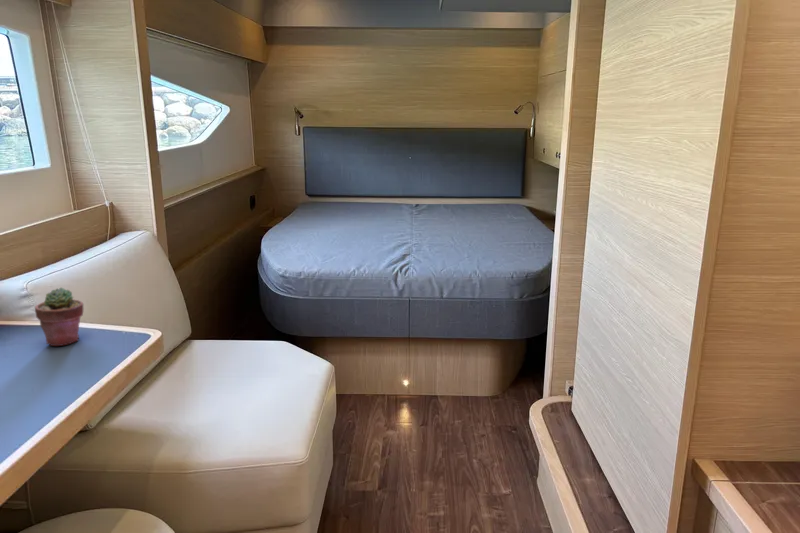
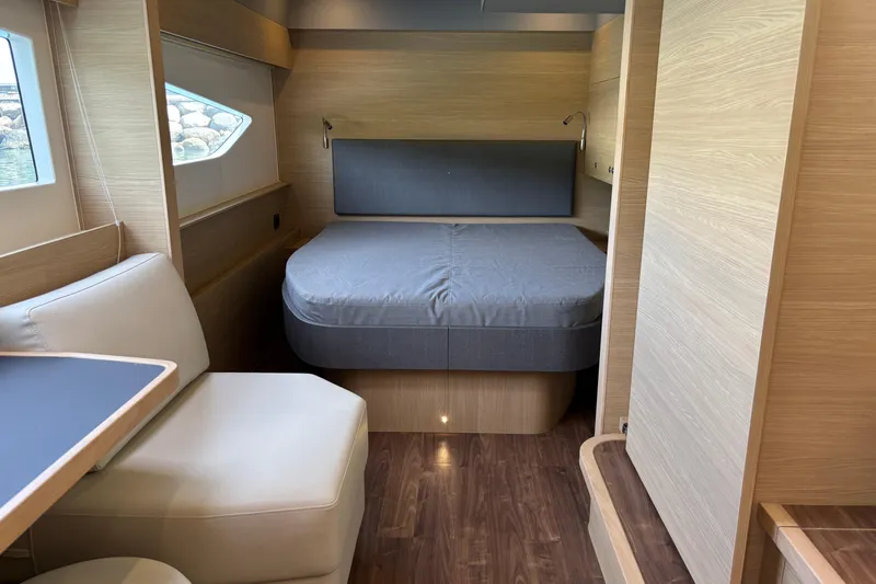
- potted succulent [34,287,84,347]
